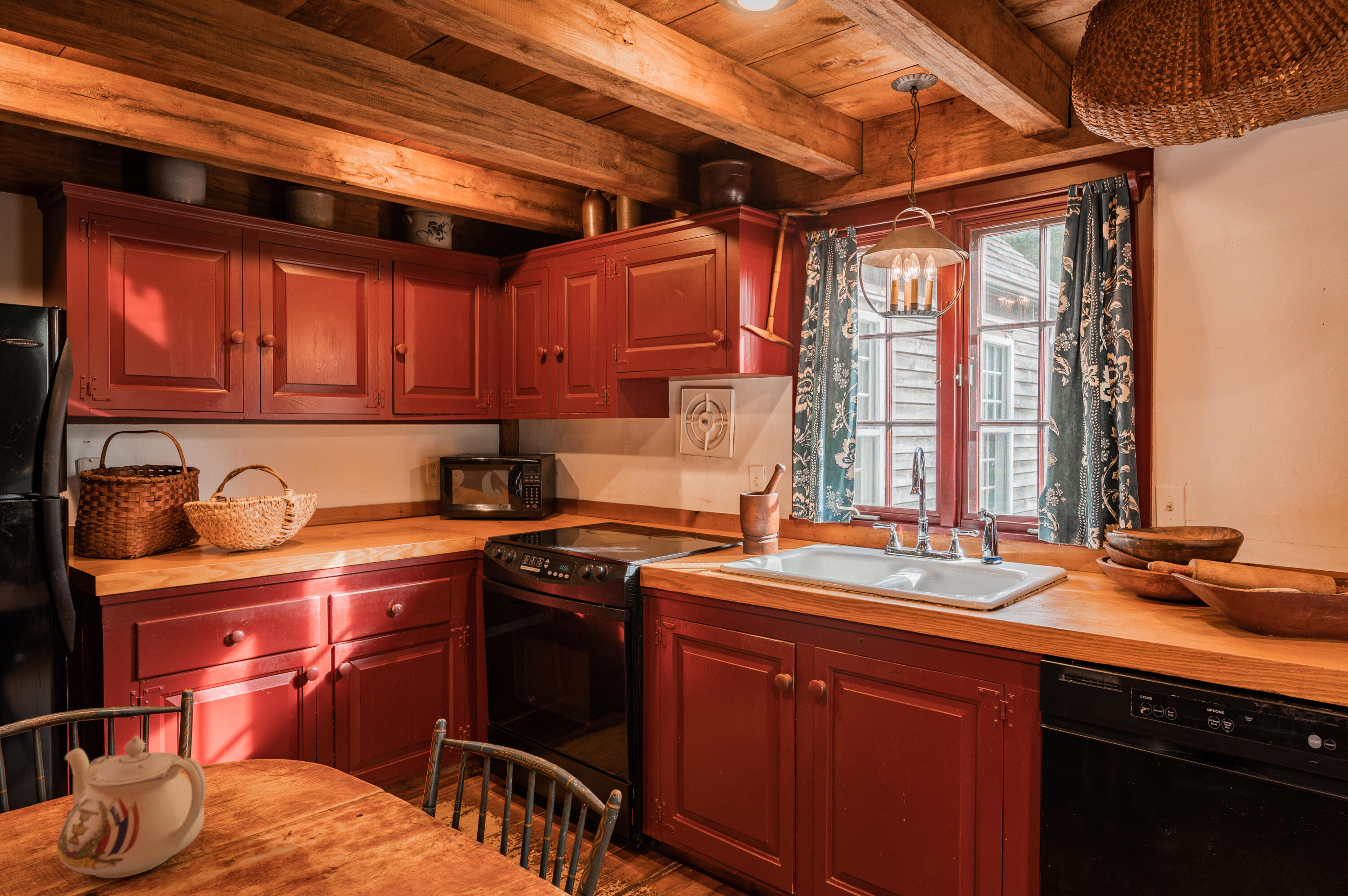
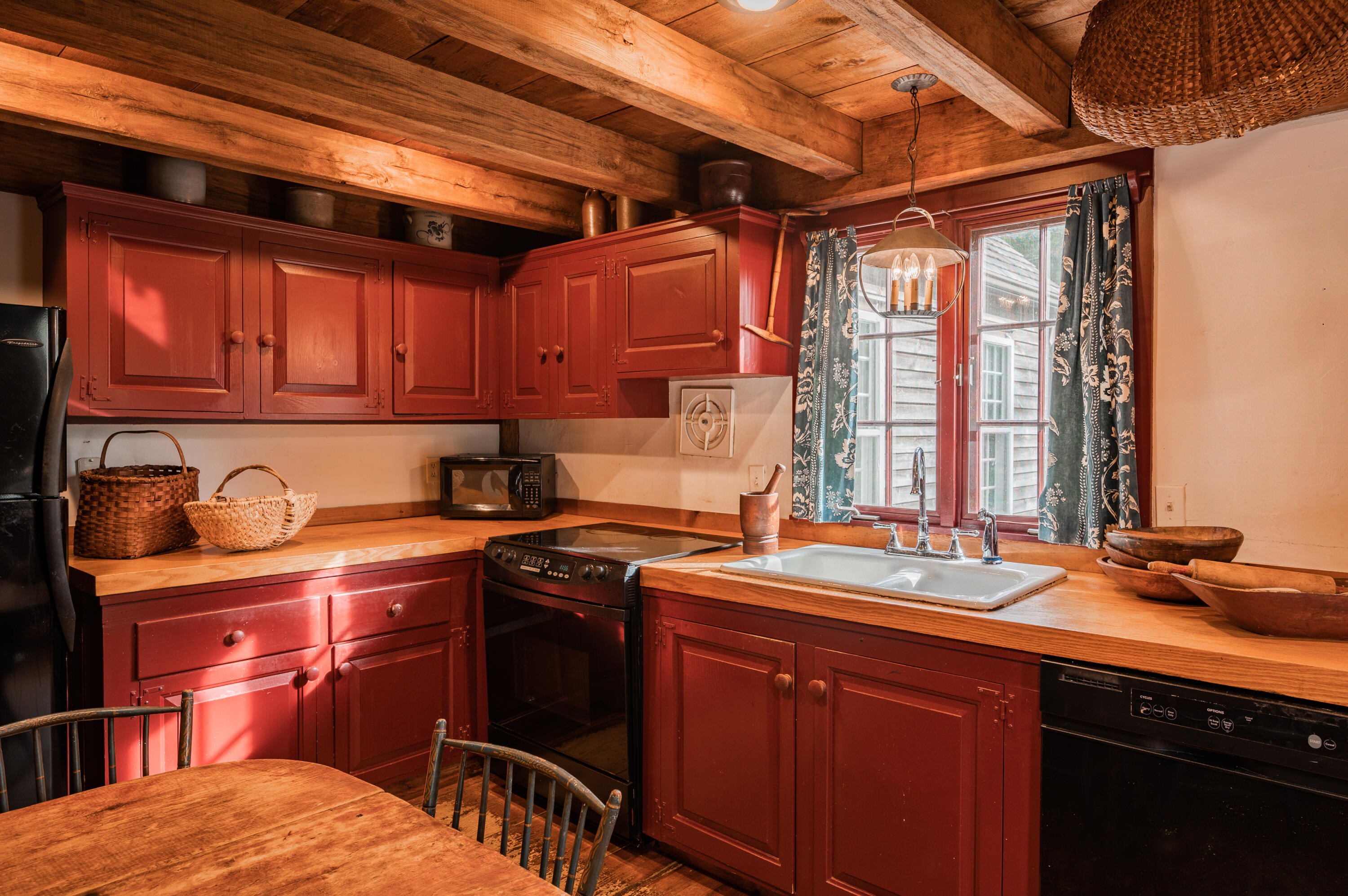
- teapot [57,735,207,879]
